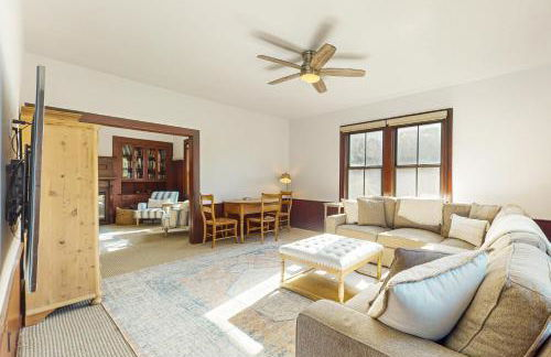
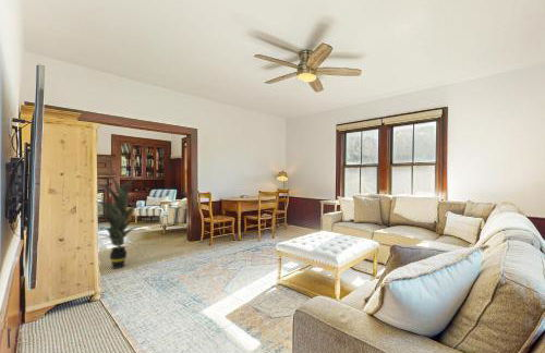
+ indoor plant [96,173,150,270]
